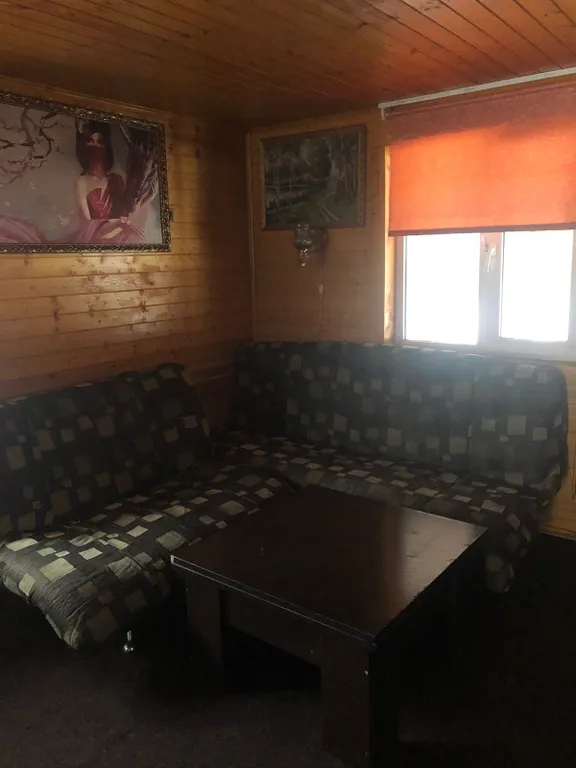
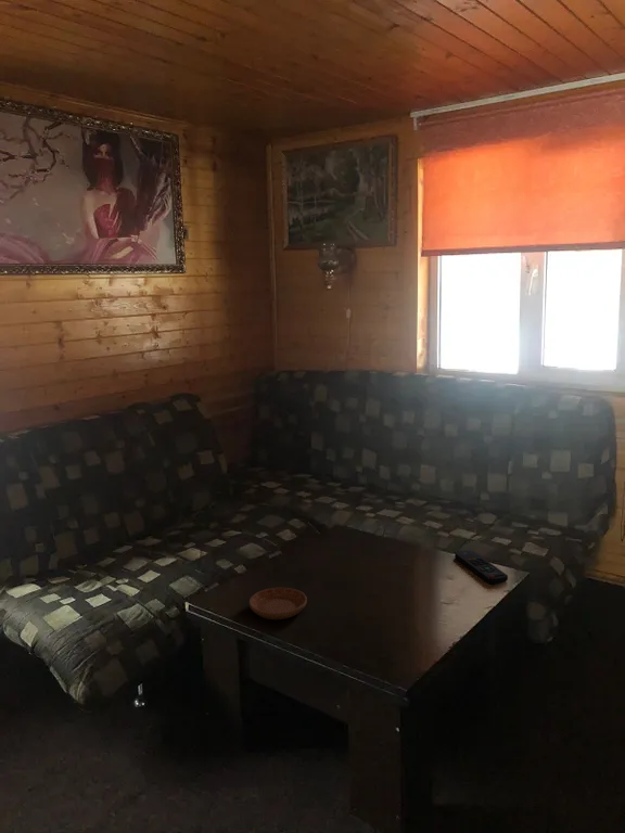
+ remote control [454,550,509,585]
+ saucer [248,587,308,620]
